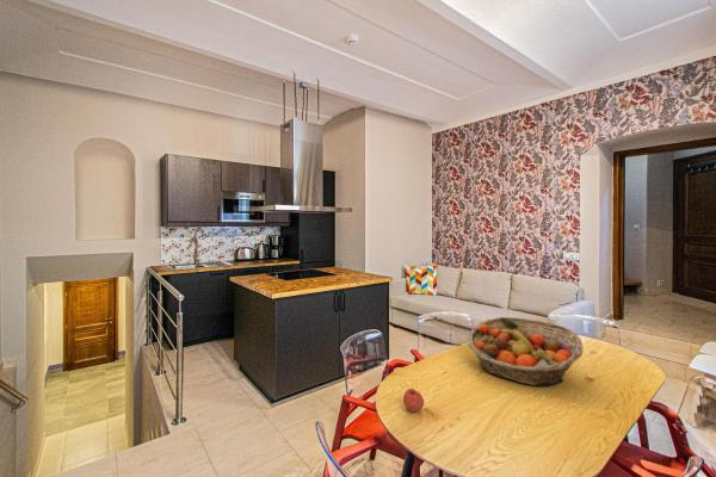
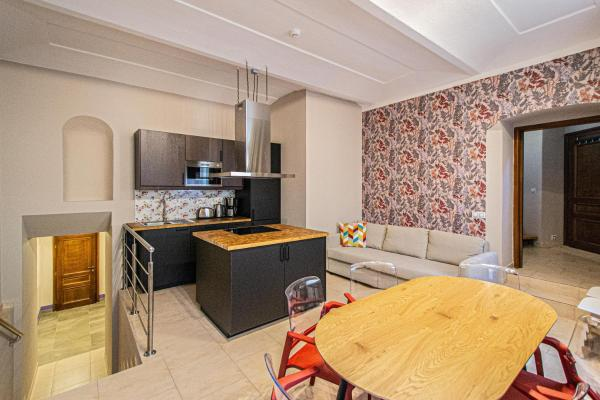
- apple [402,388,425,413]
- fruit basket [467,316,585,386]
